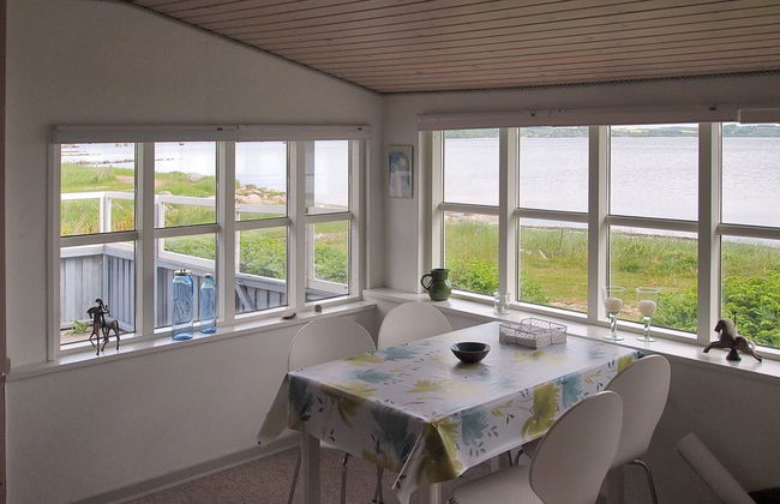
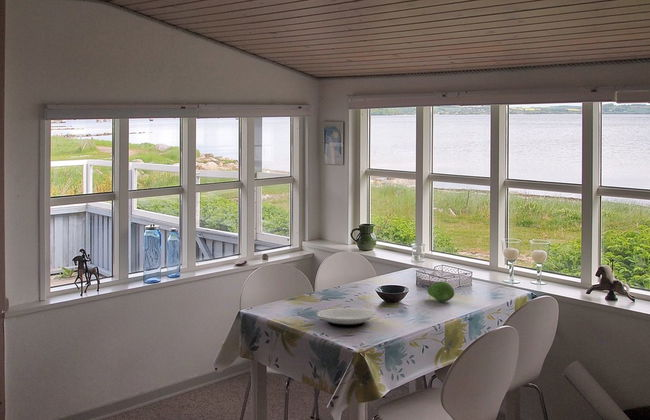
+ fruit [426,281,455,302]
+ plate [316,307,377,327]
